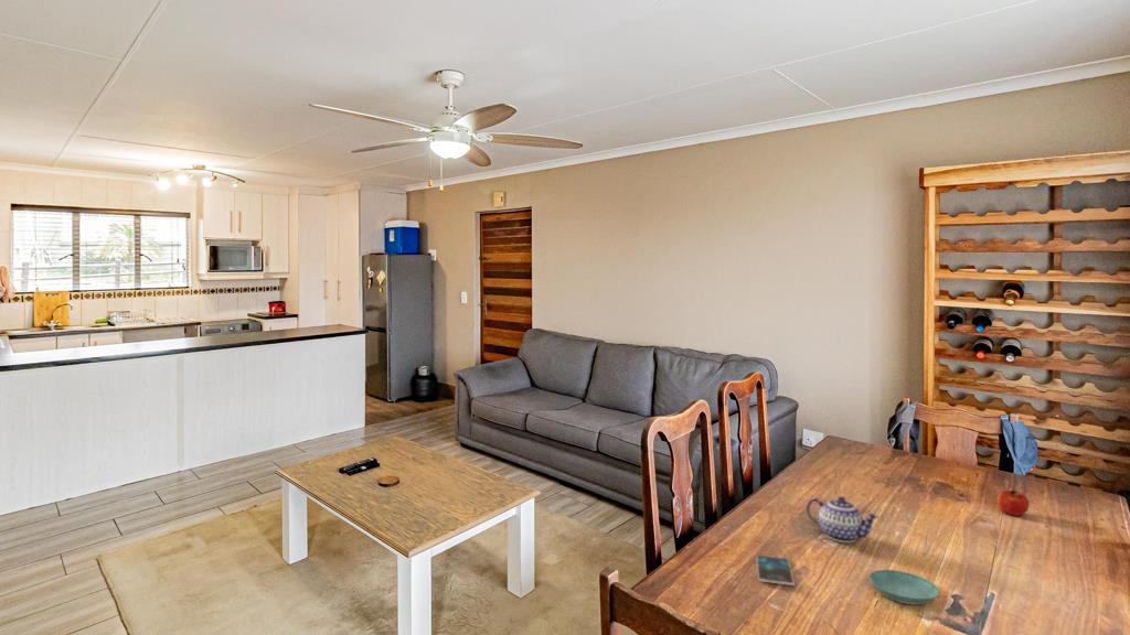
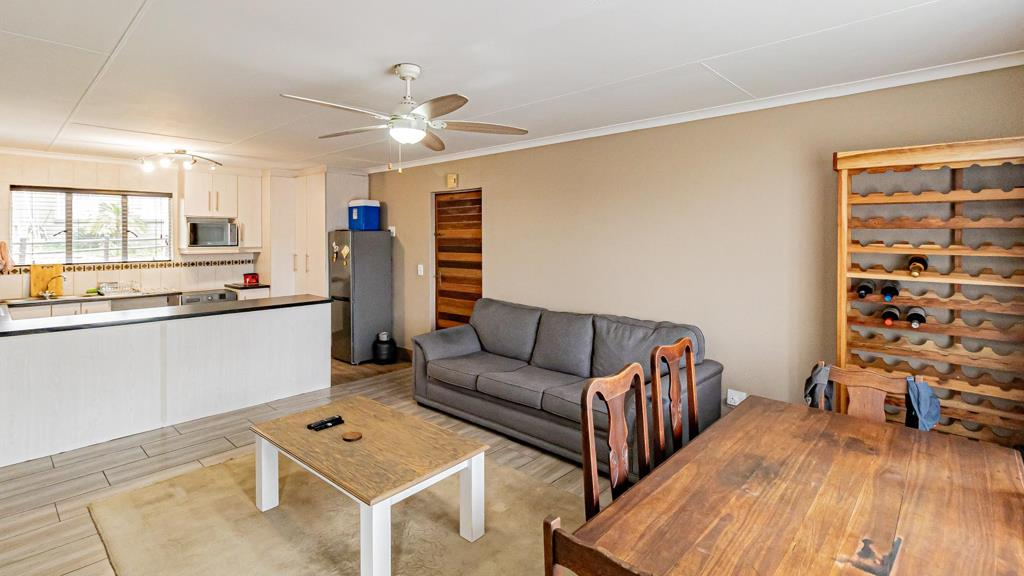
- teapot [806,496,881,543]
- smartphone [755,555,796,586]
- saucer [867,569,941,606]
- fruit [995,487,1030,517]
